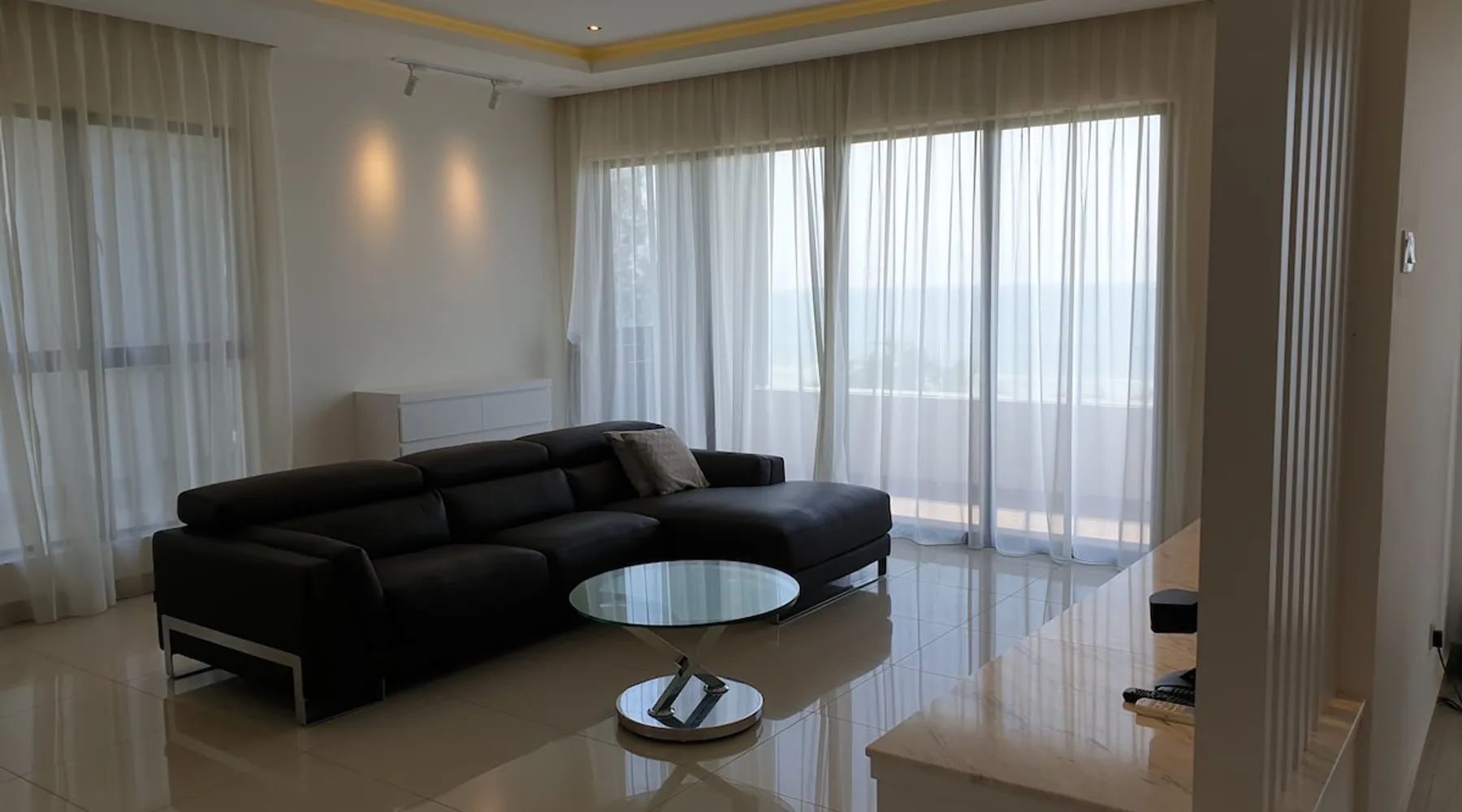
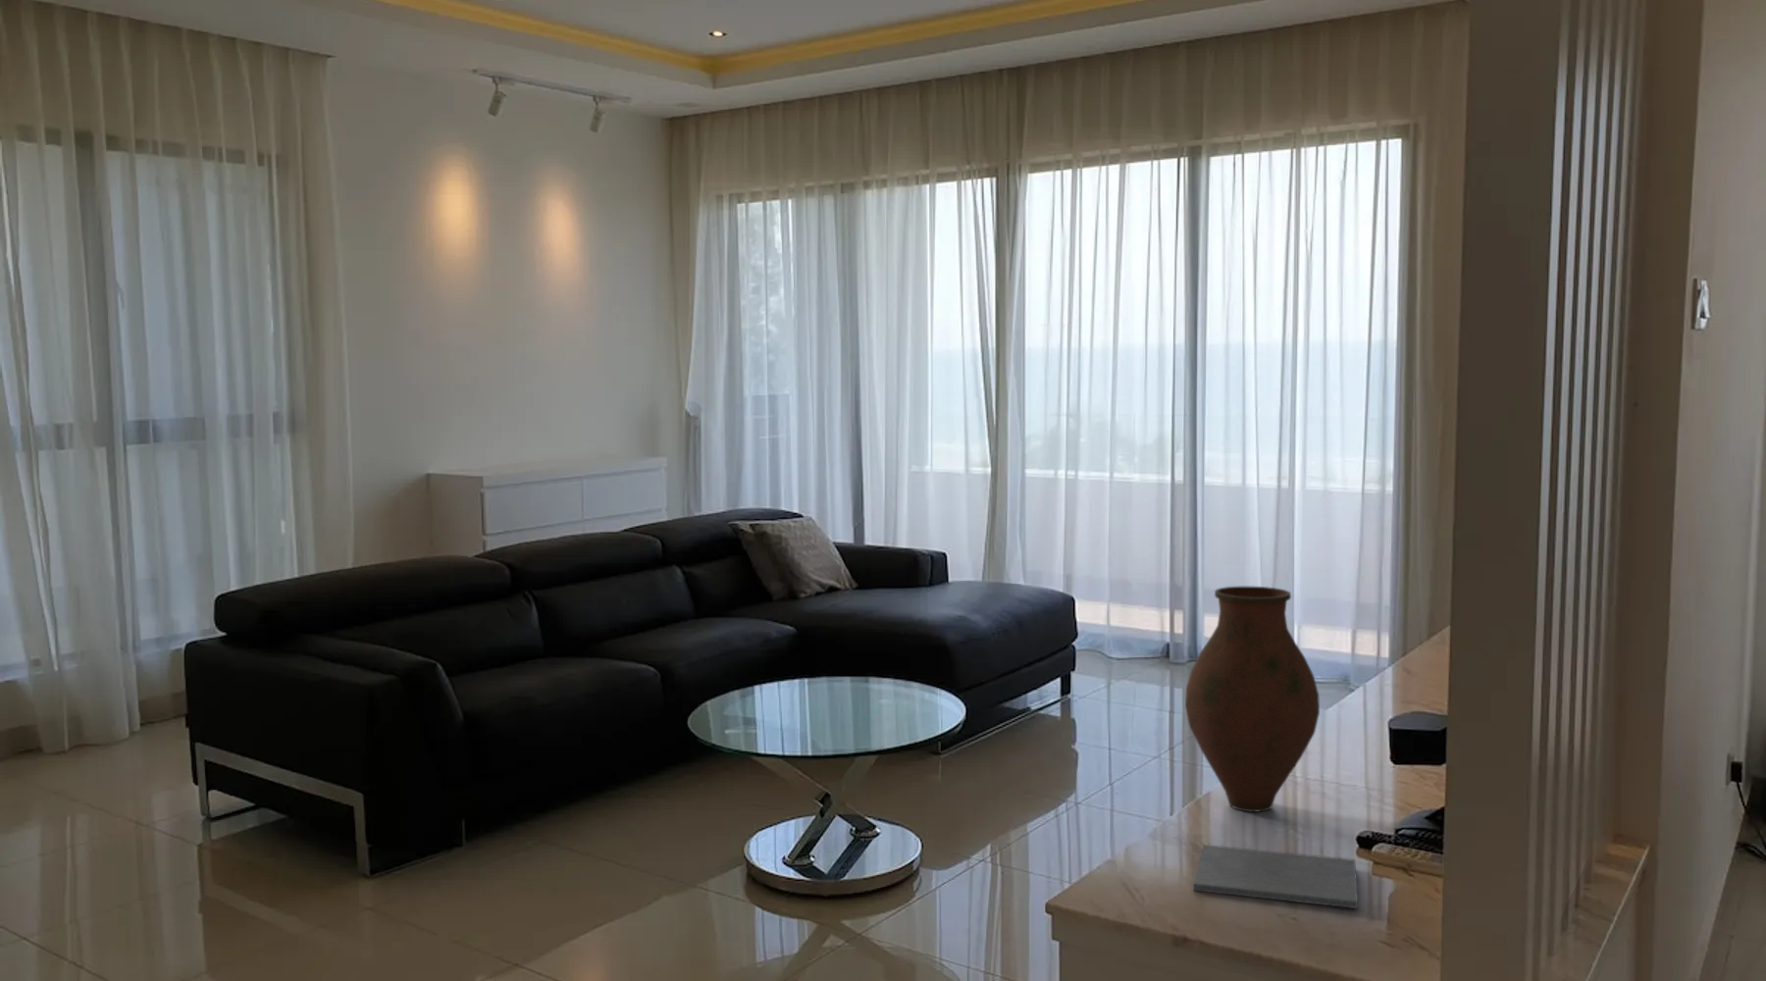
+ notepad [1192,843,1359,911]
+ vase [1184,586,1320,812]
